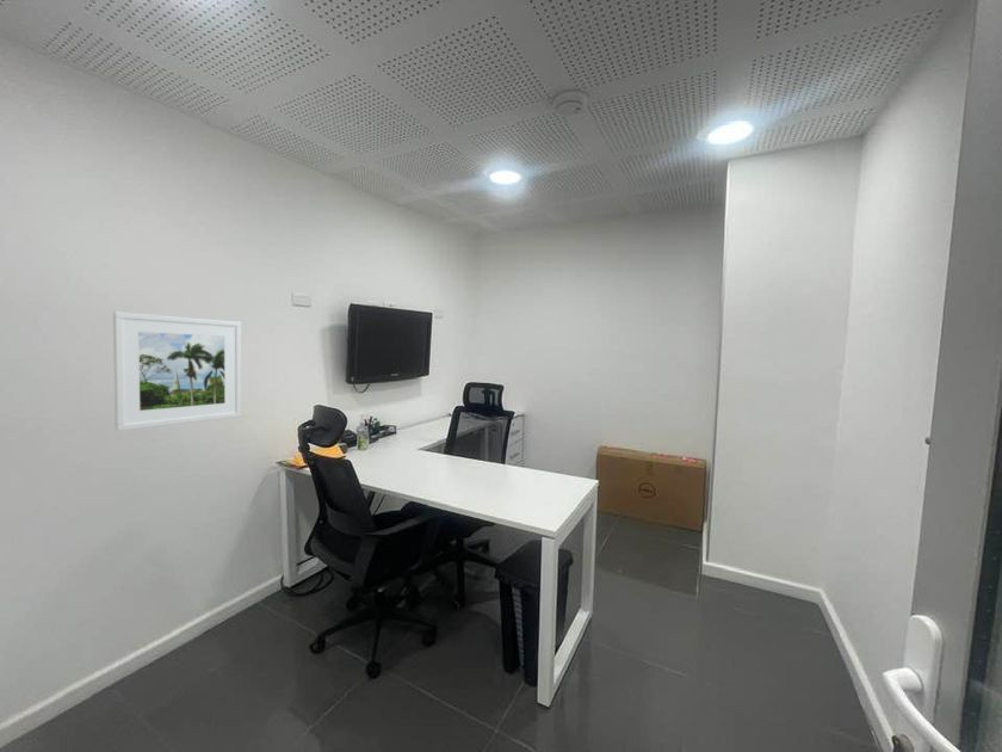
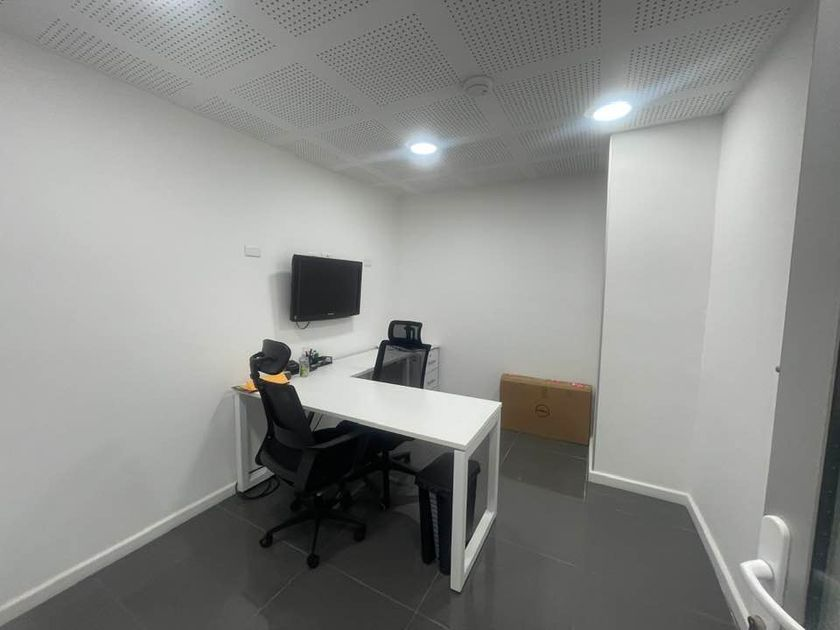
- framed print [112,310,242,432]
